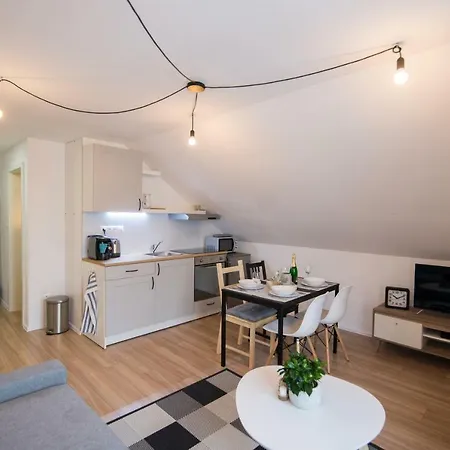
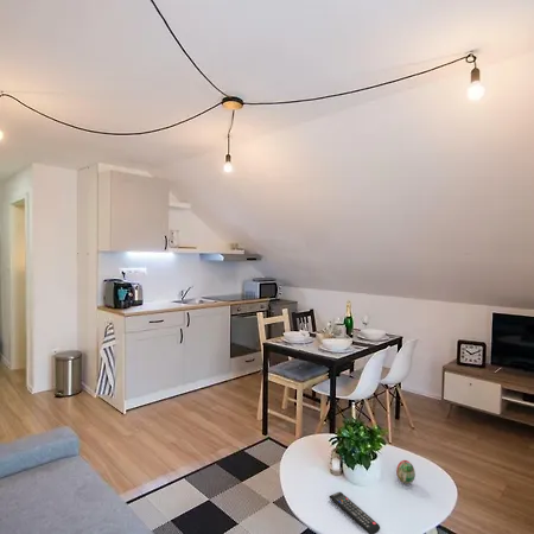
+ decorative egg [395,459,417,485]
+ remote control [329,491,381,534]
